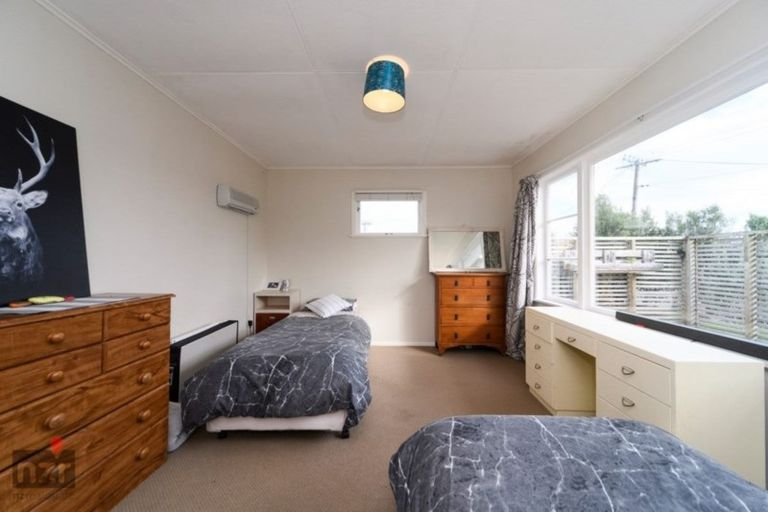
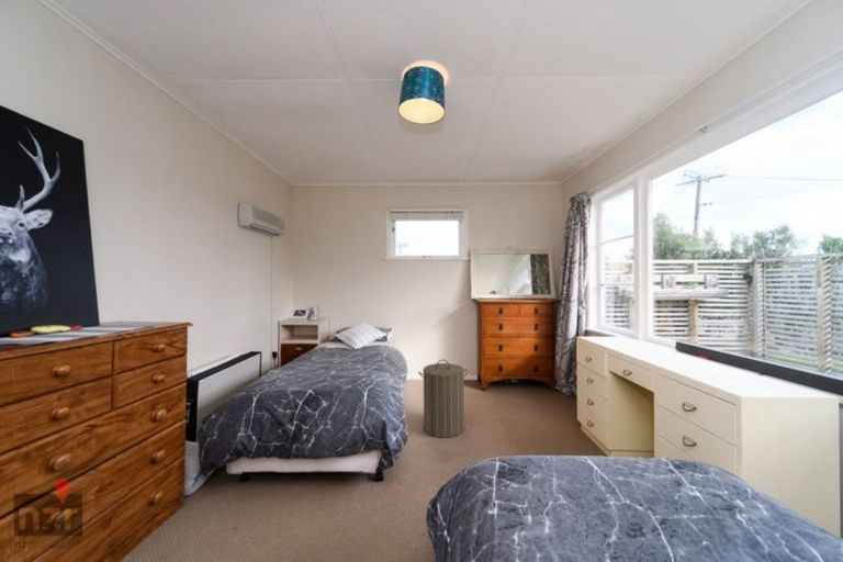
+ laundry hamper [417,358,469,439]
